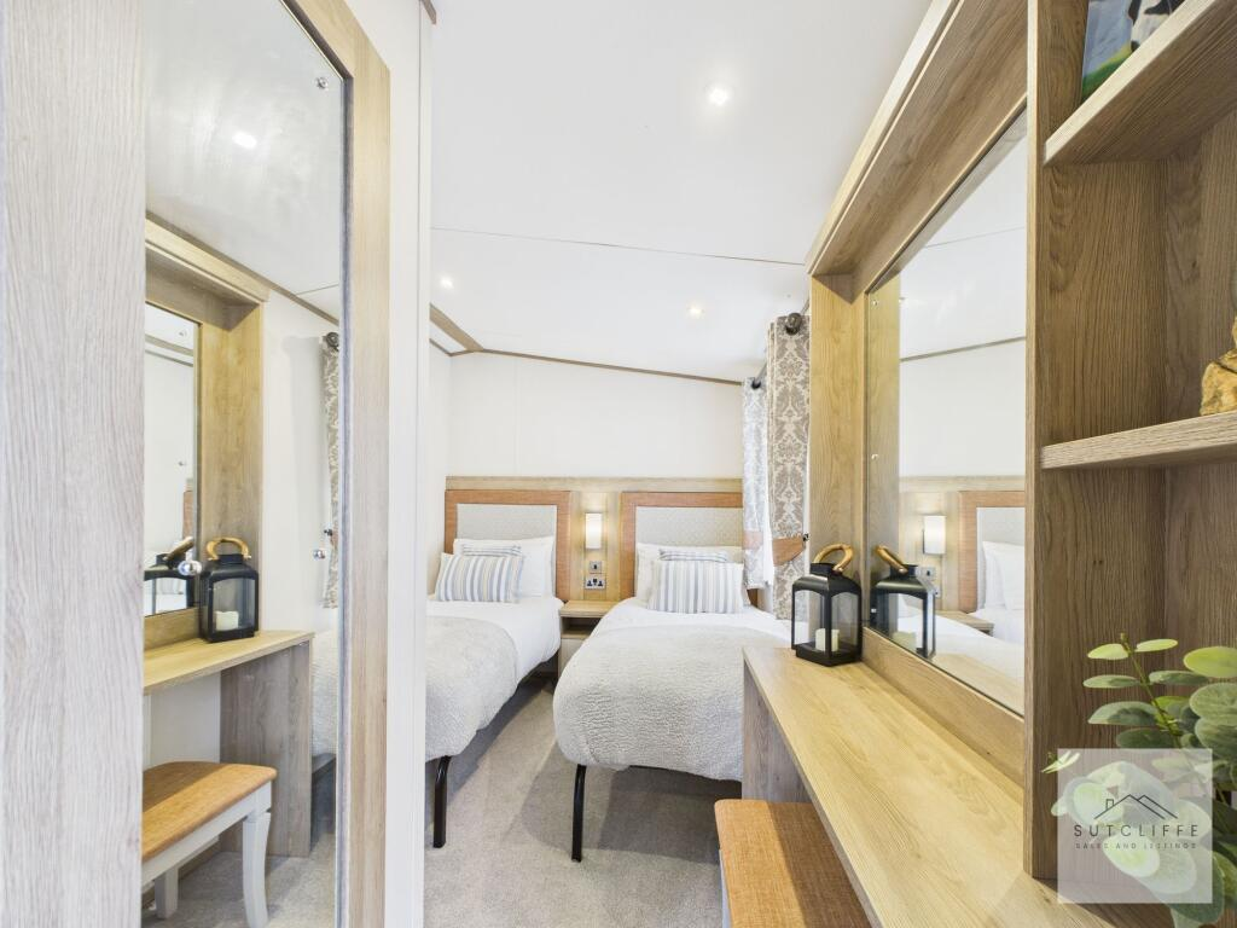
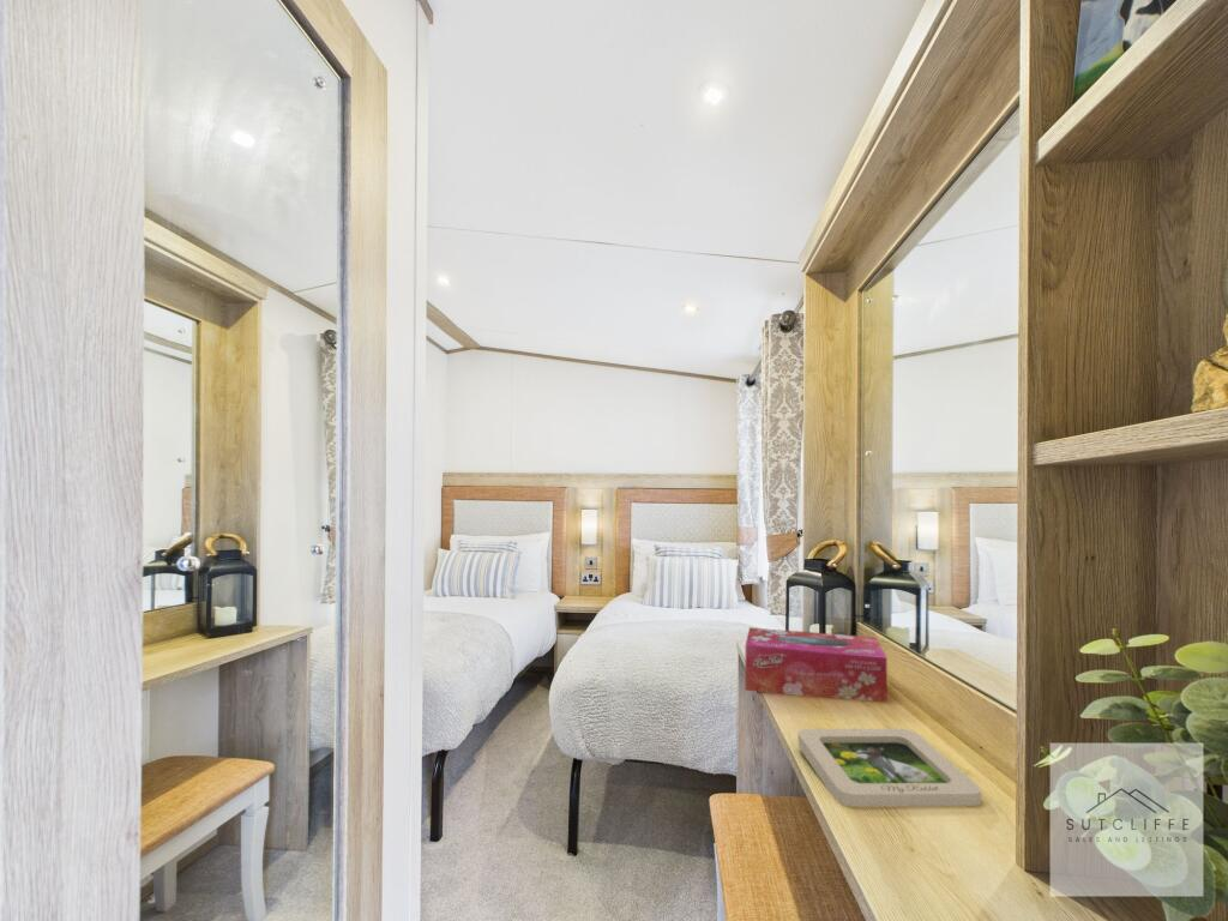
+ tissue box [745,626,889,703]
+ picture frame [797,728,982,808]
